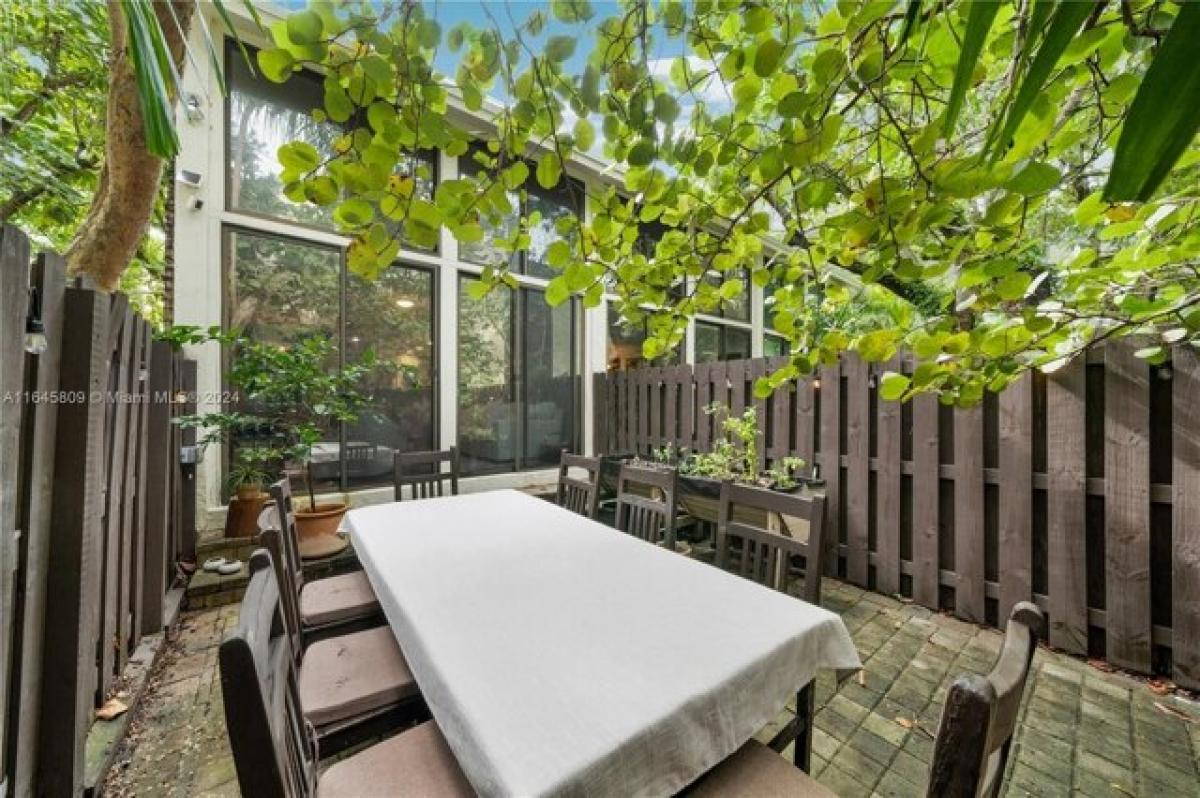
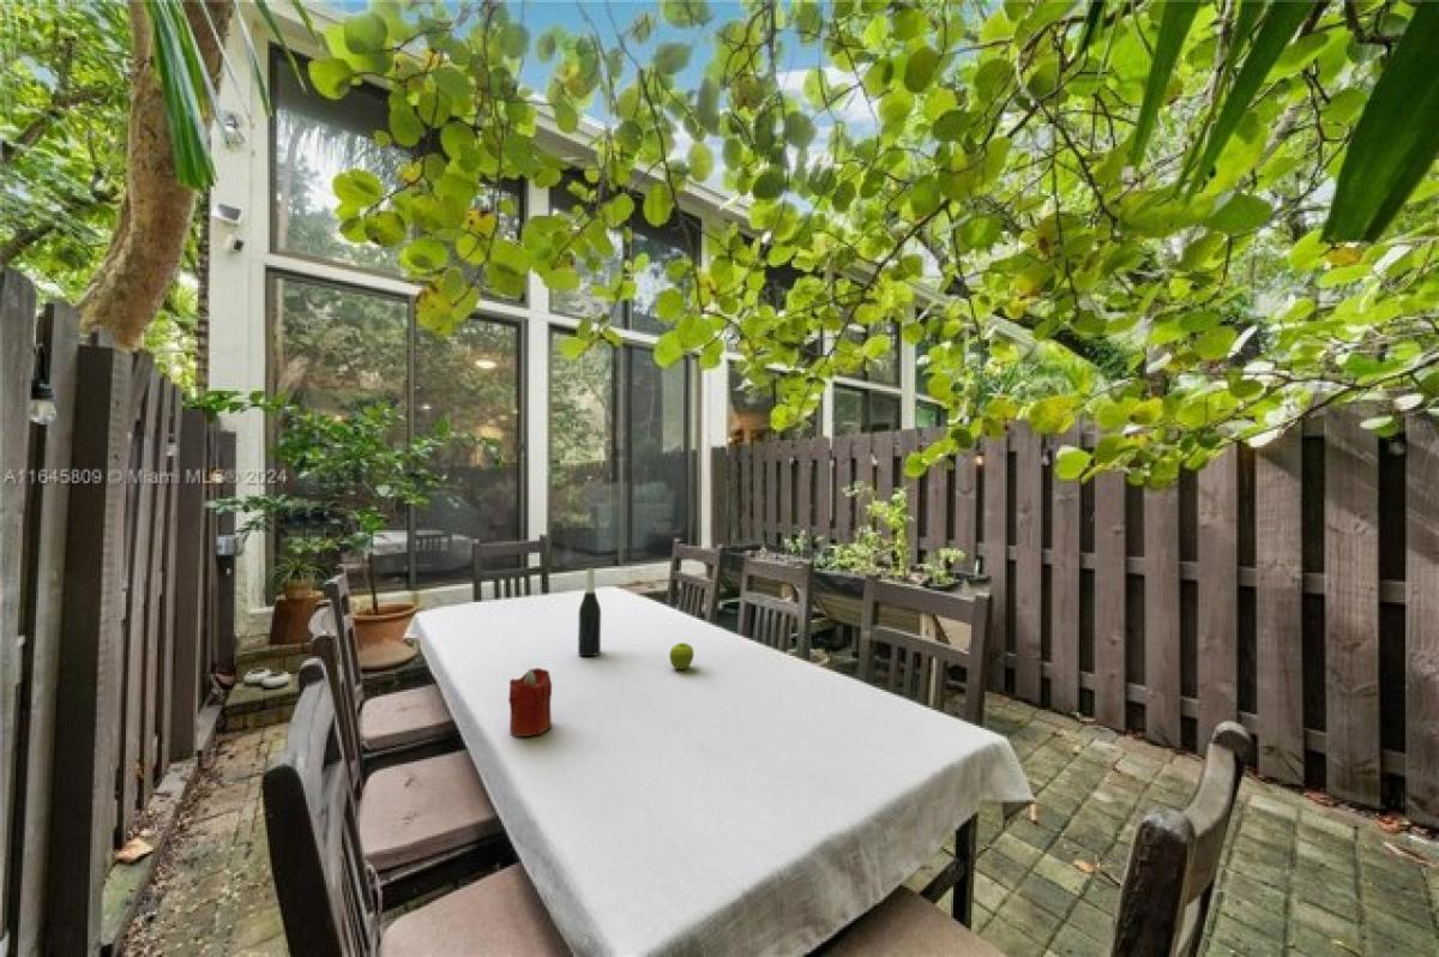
+ wine bottle [577,567,602,657]
+ fruit [668,642,694,670]
+ candle [507,667,553,738]
